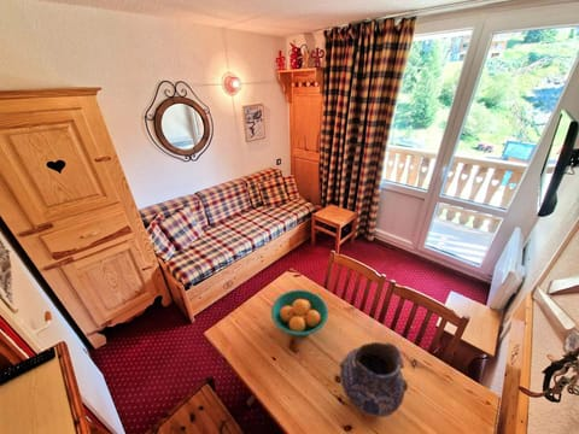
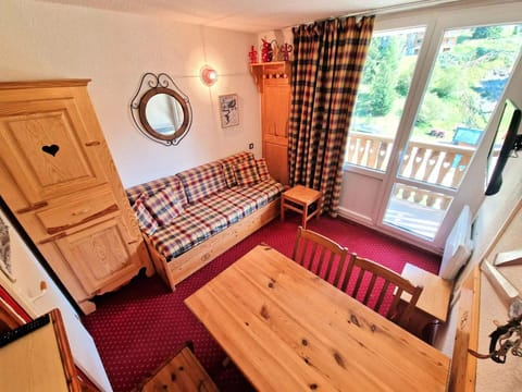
- pottery [339,341,409,418]
- fruit bowl [270,289,329,338]
